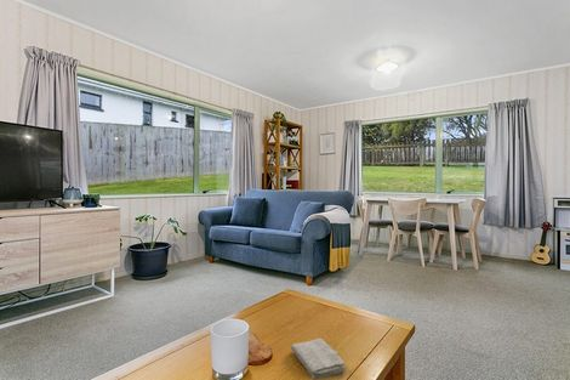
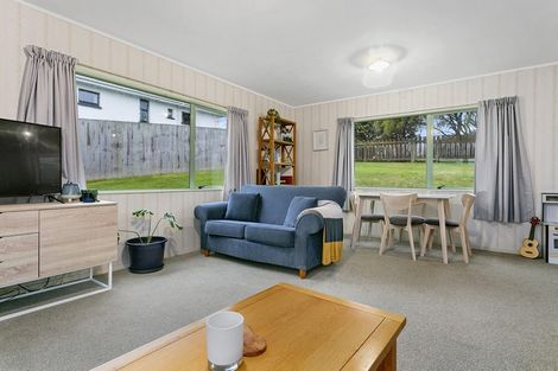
- washcloth [290,338,347,380]
